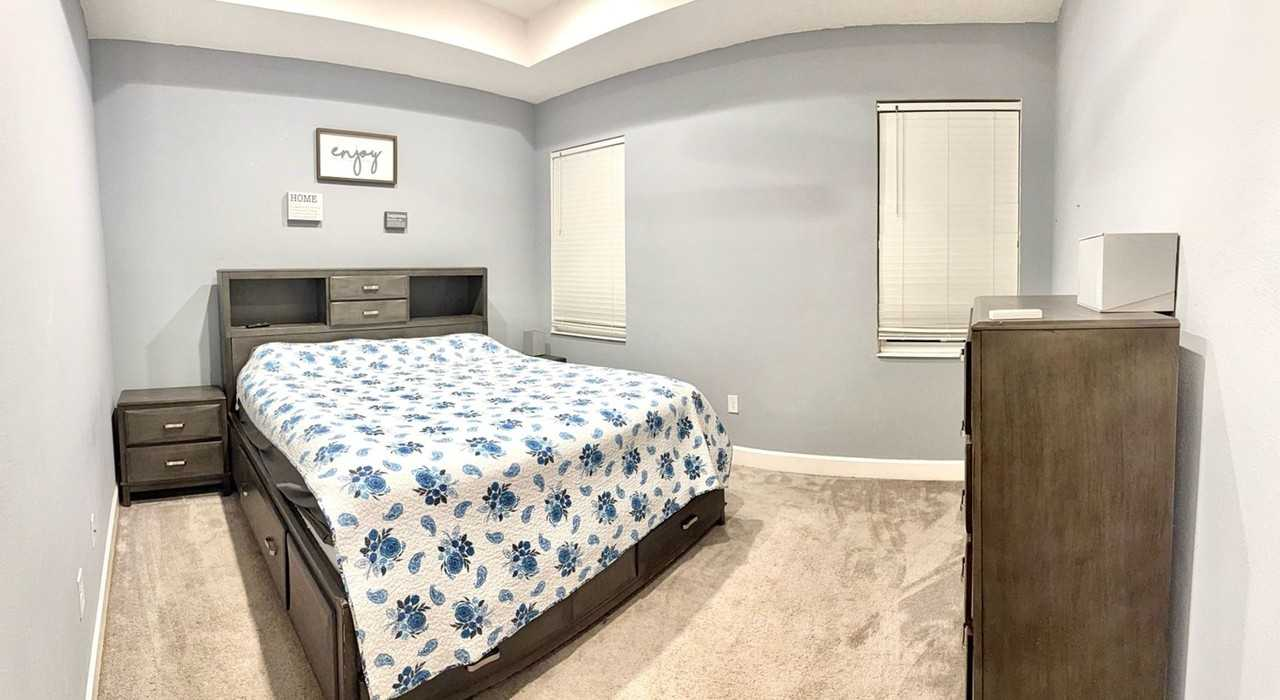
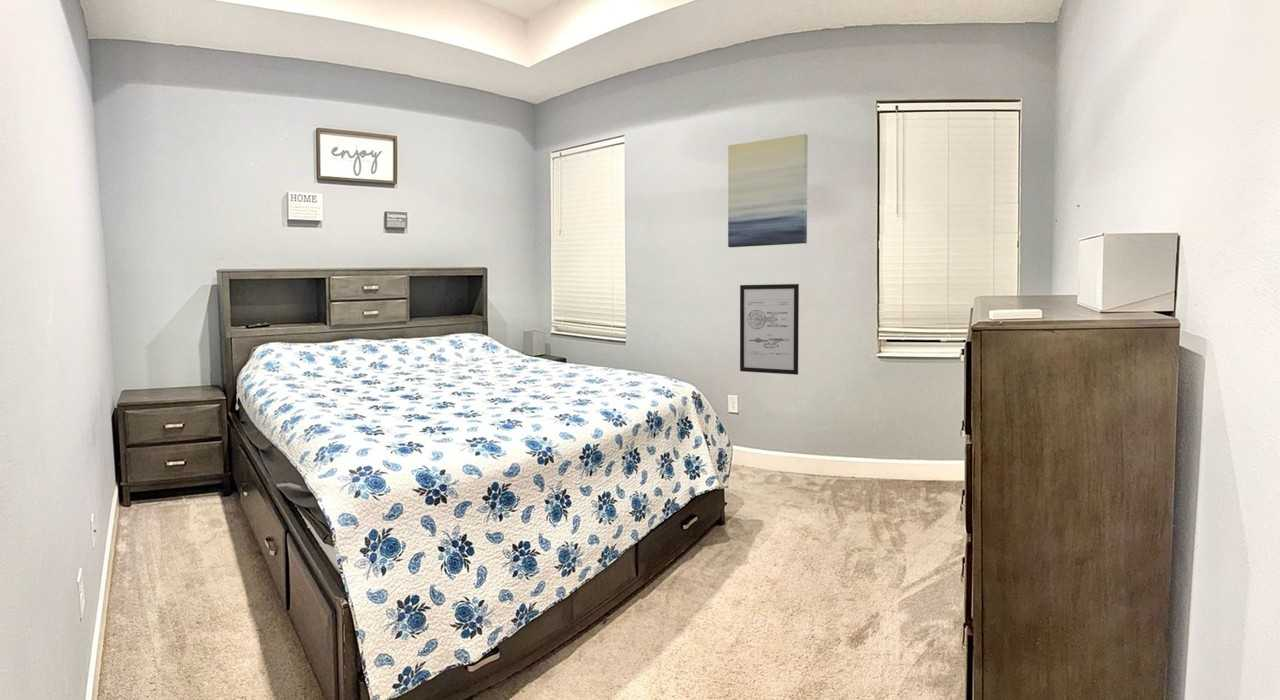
+ wall art [727,133,809,248]
+ wall art [739,283,800,376]
